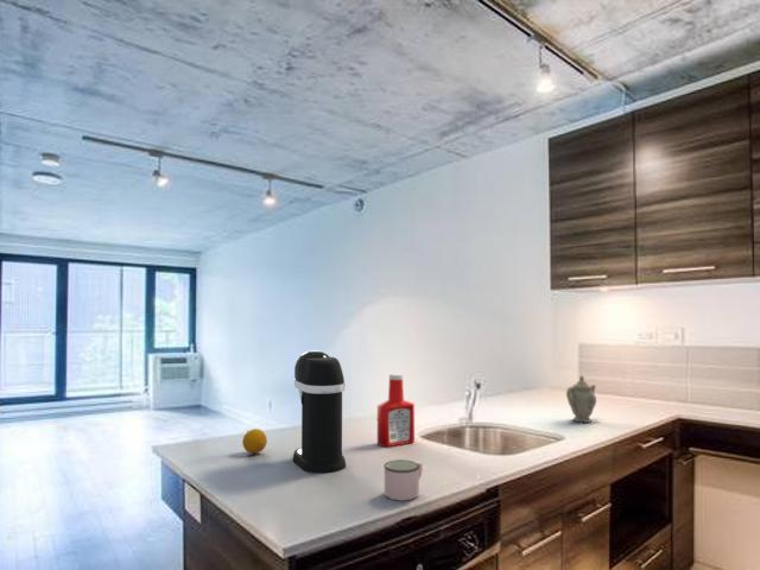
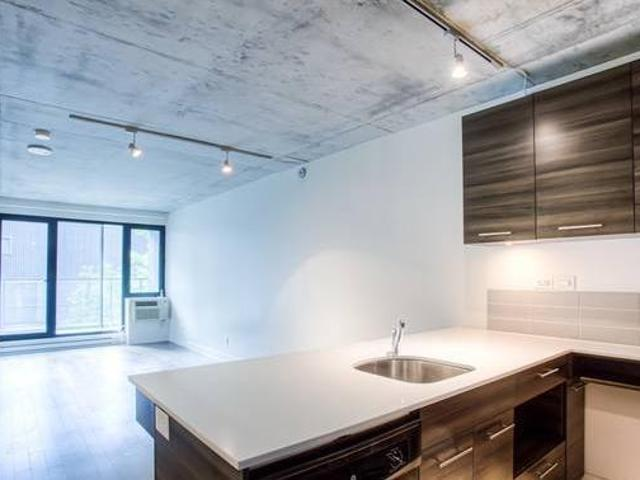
- fruit [241,428,268,455]
- coffee maker [292,349,347,475]
- chinaware [565,374,597,424]
- mug [382,458,423,502]
- soap bottle [376,372,416,448]
